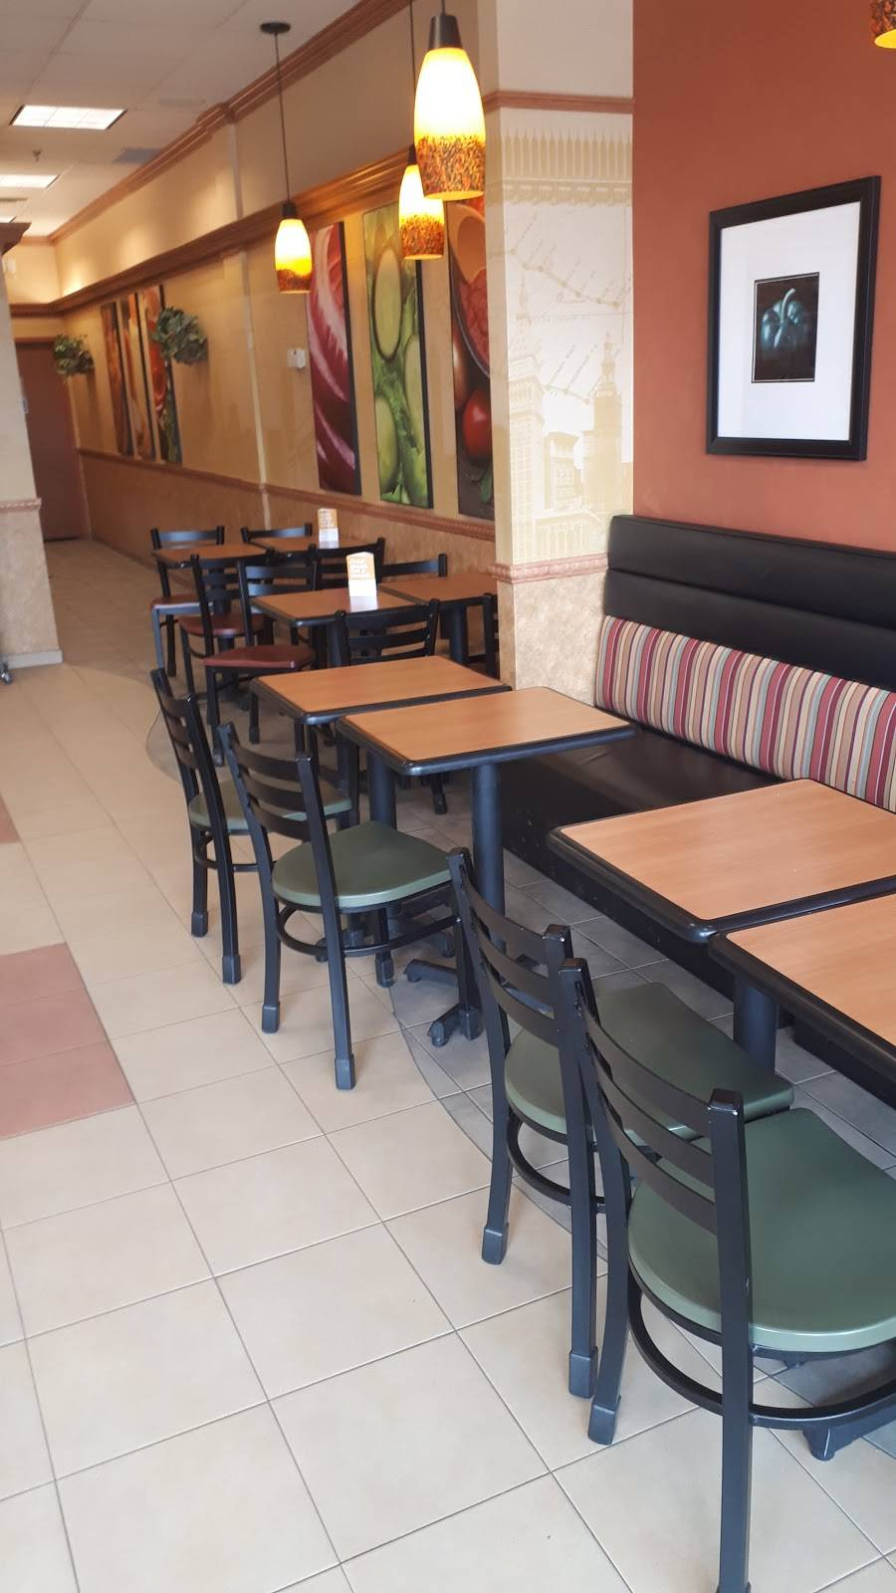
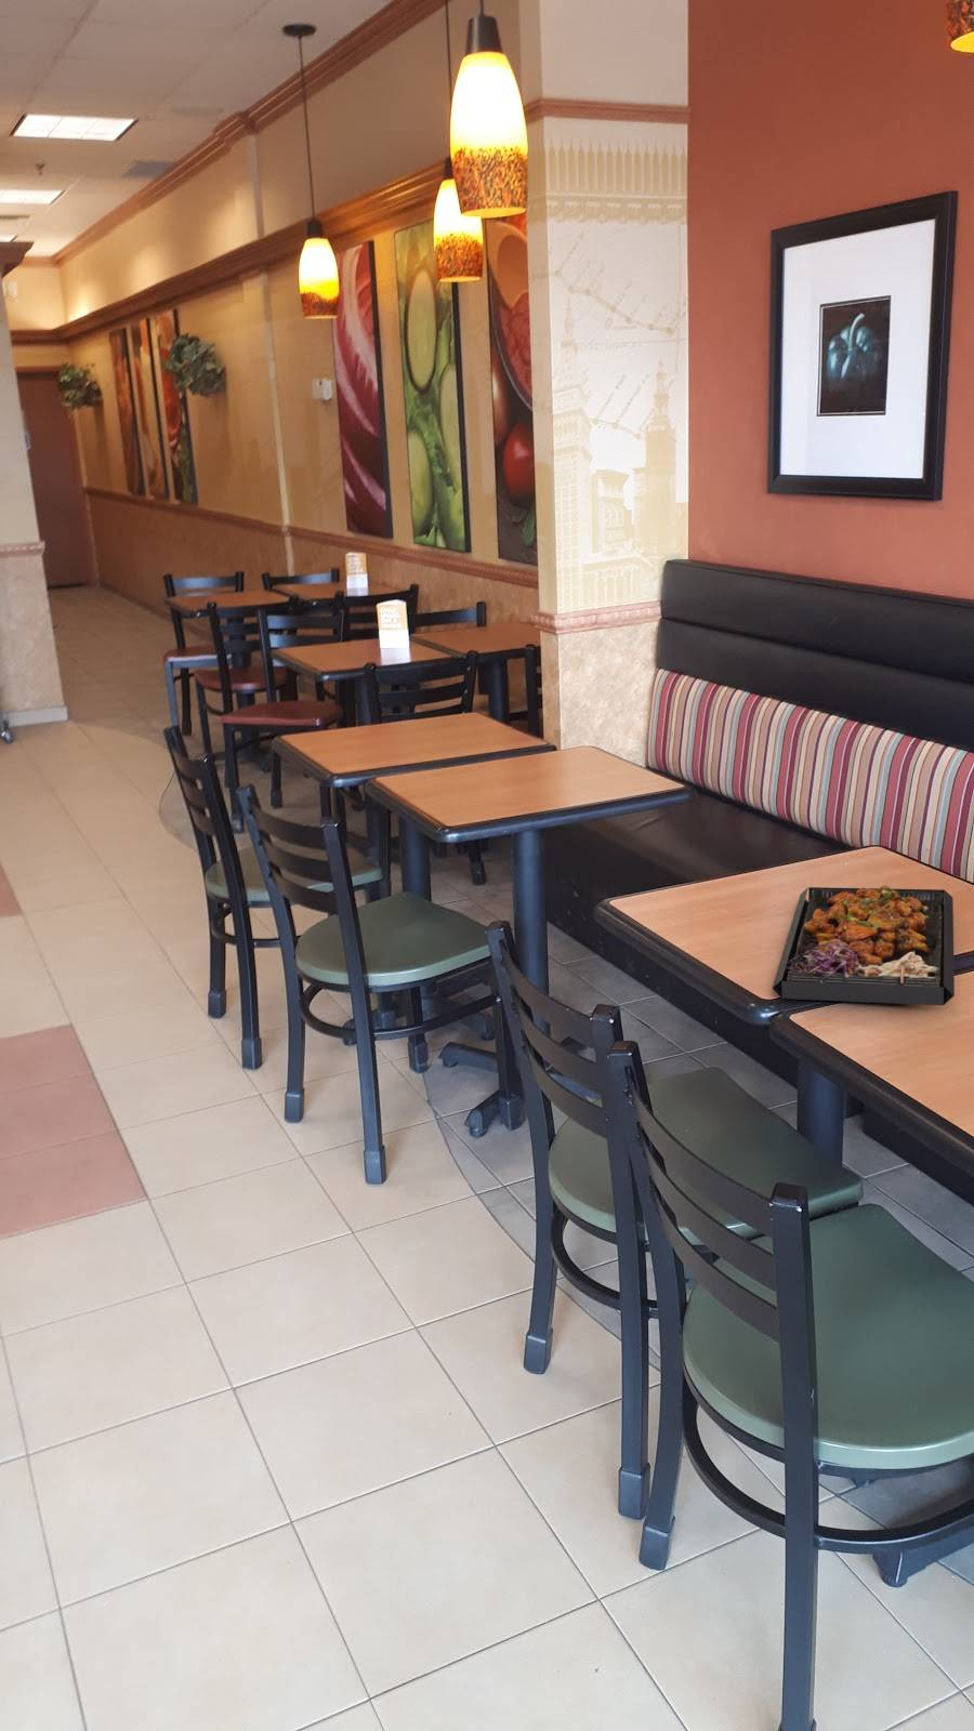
+ food tray [772,883,956,1006]
